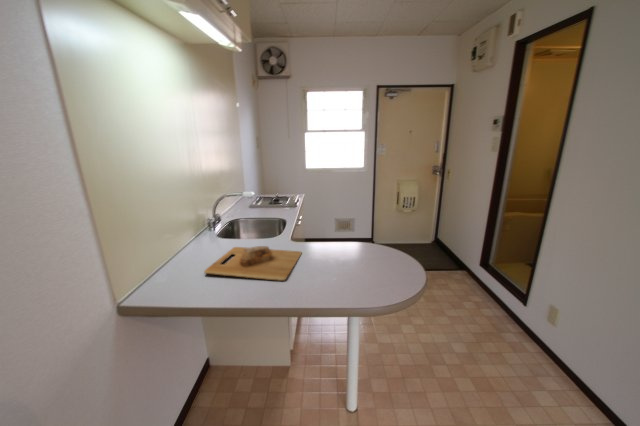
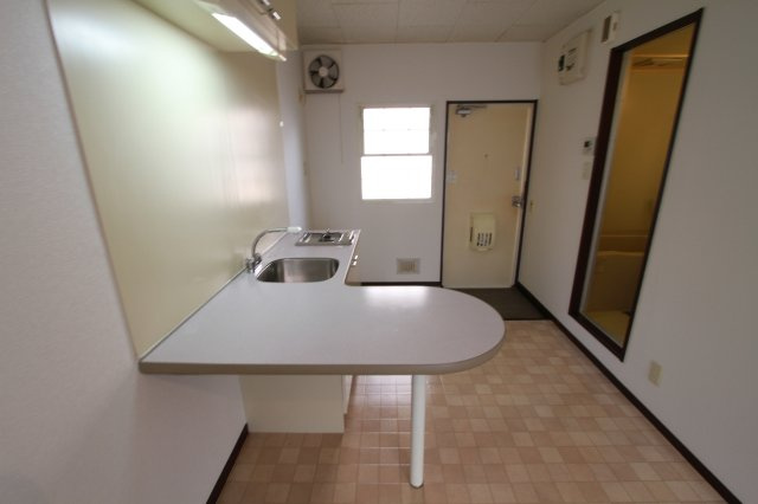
- cutting board [203,245,303,282]
